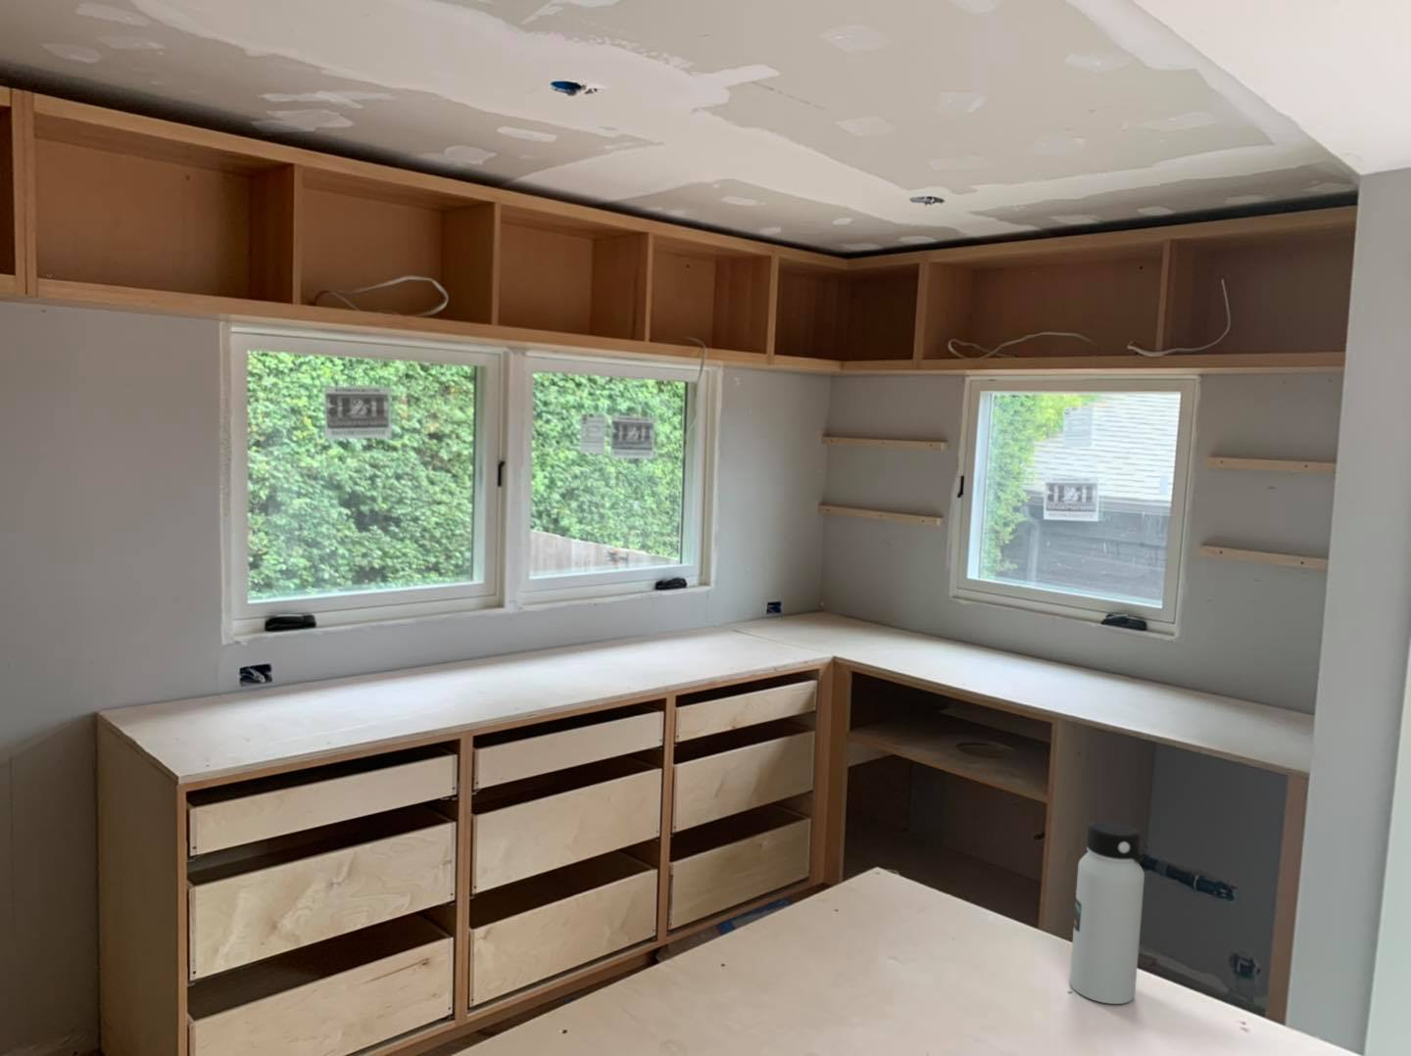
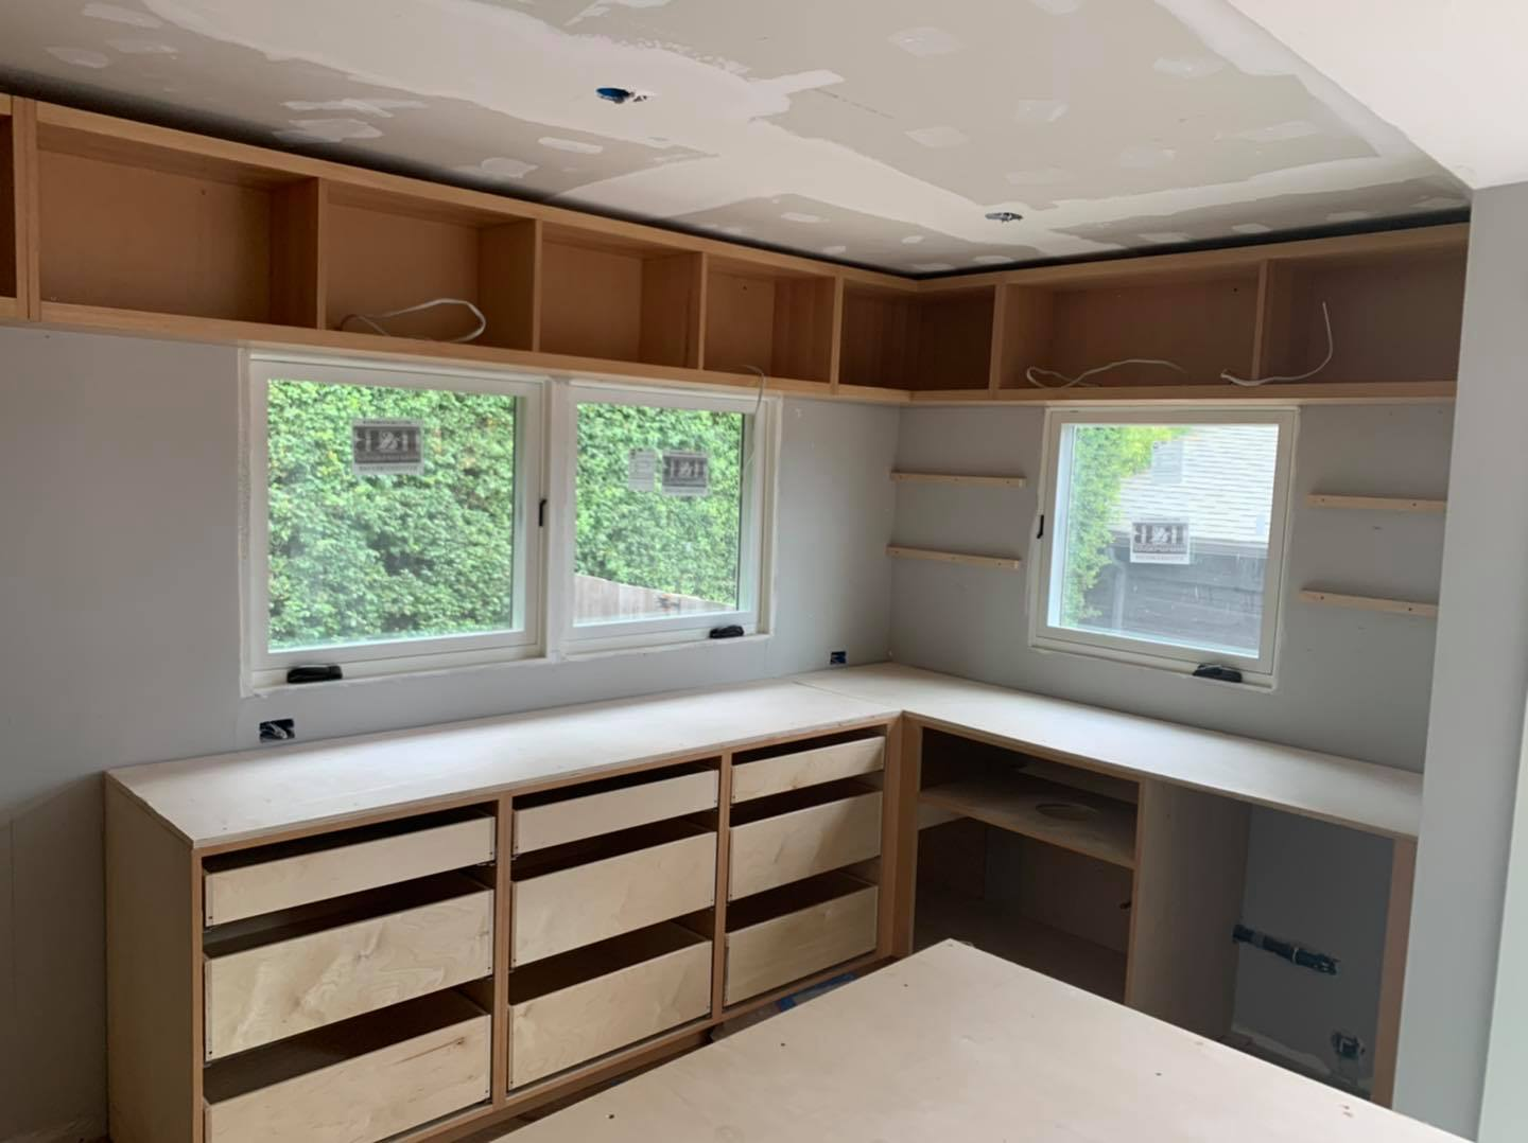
- water bottle [1069,820,1146,1005]
